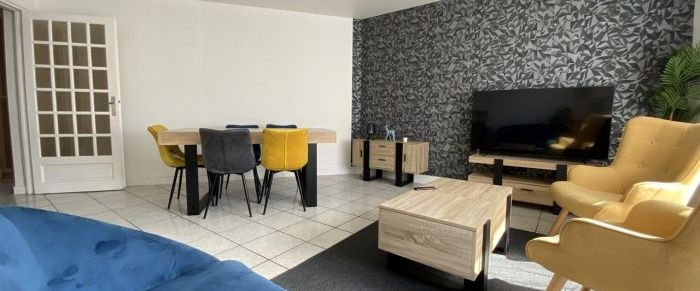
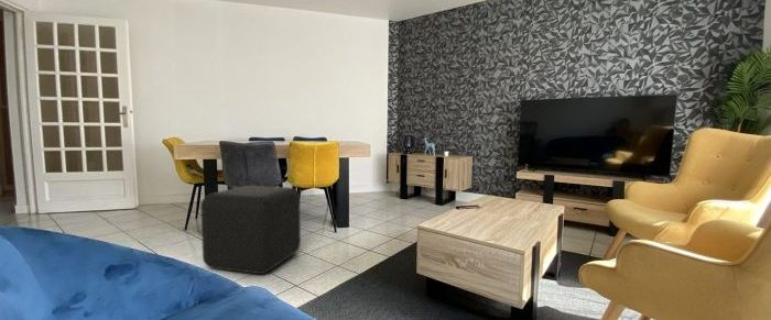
+ cube [199,185,302,275]
